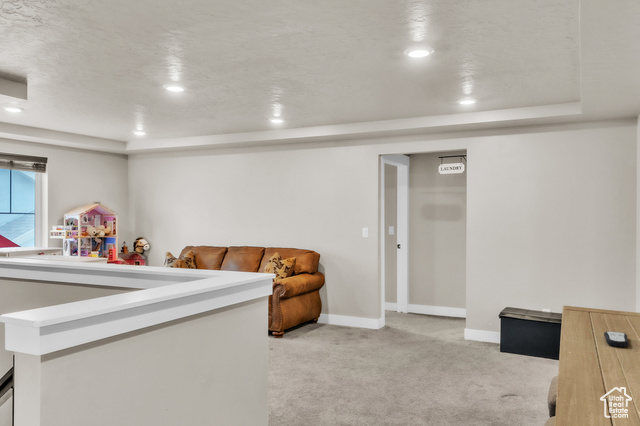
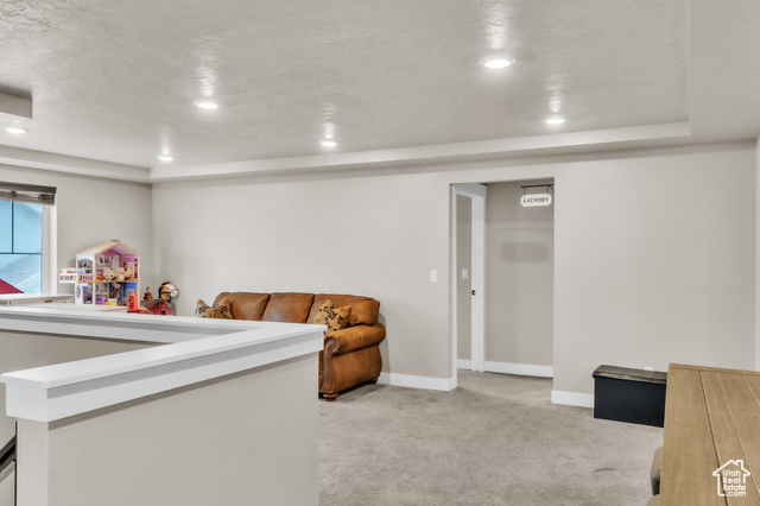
- remote control [603,330,630,348]
